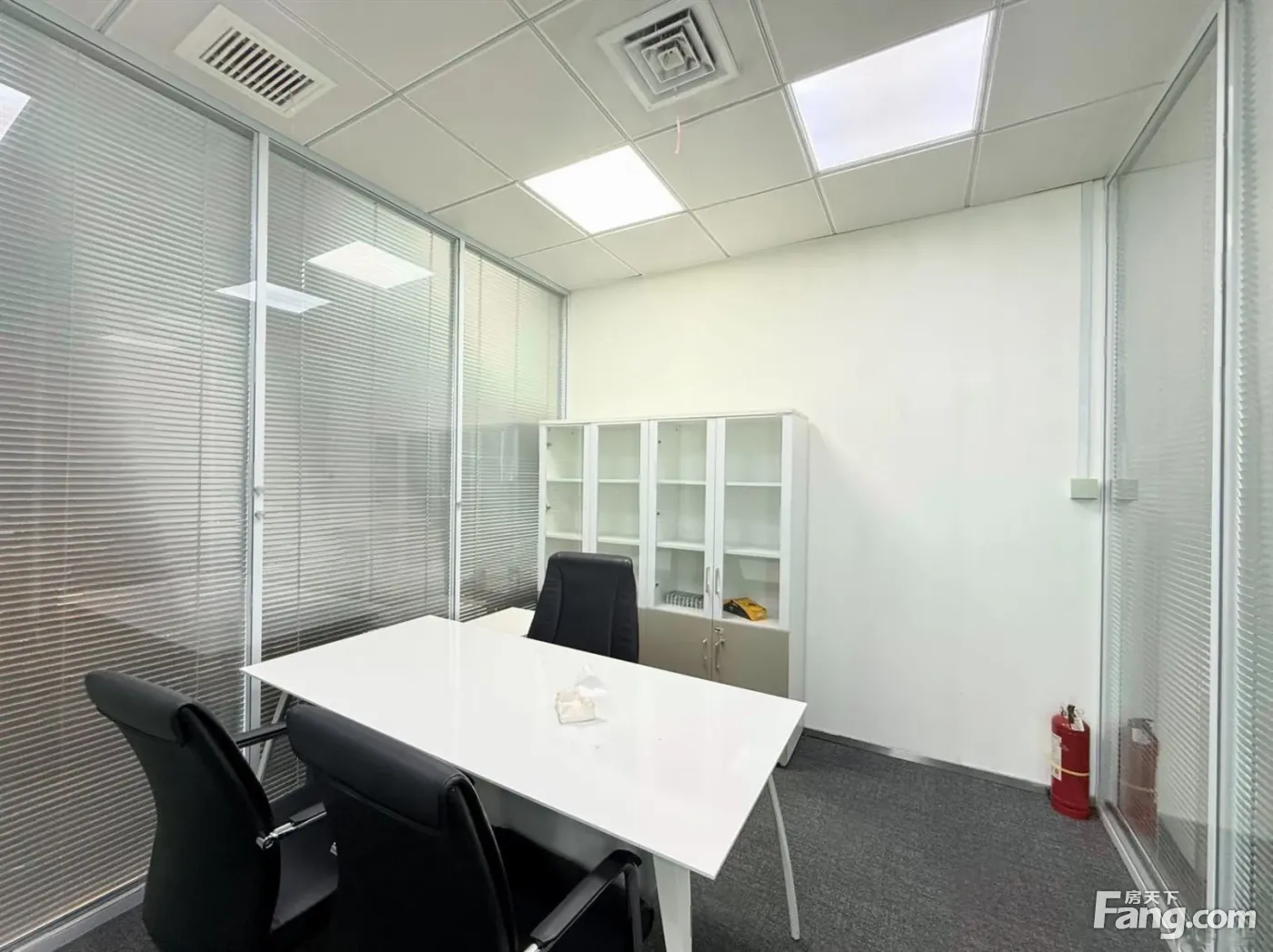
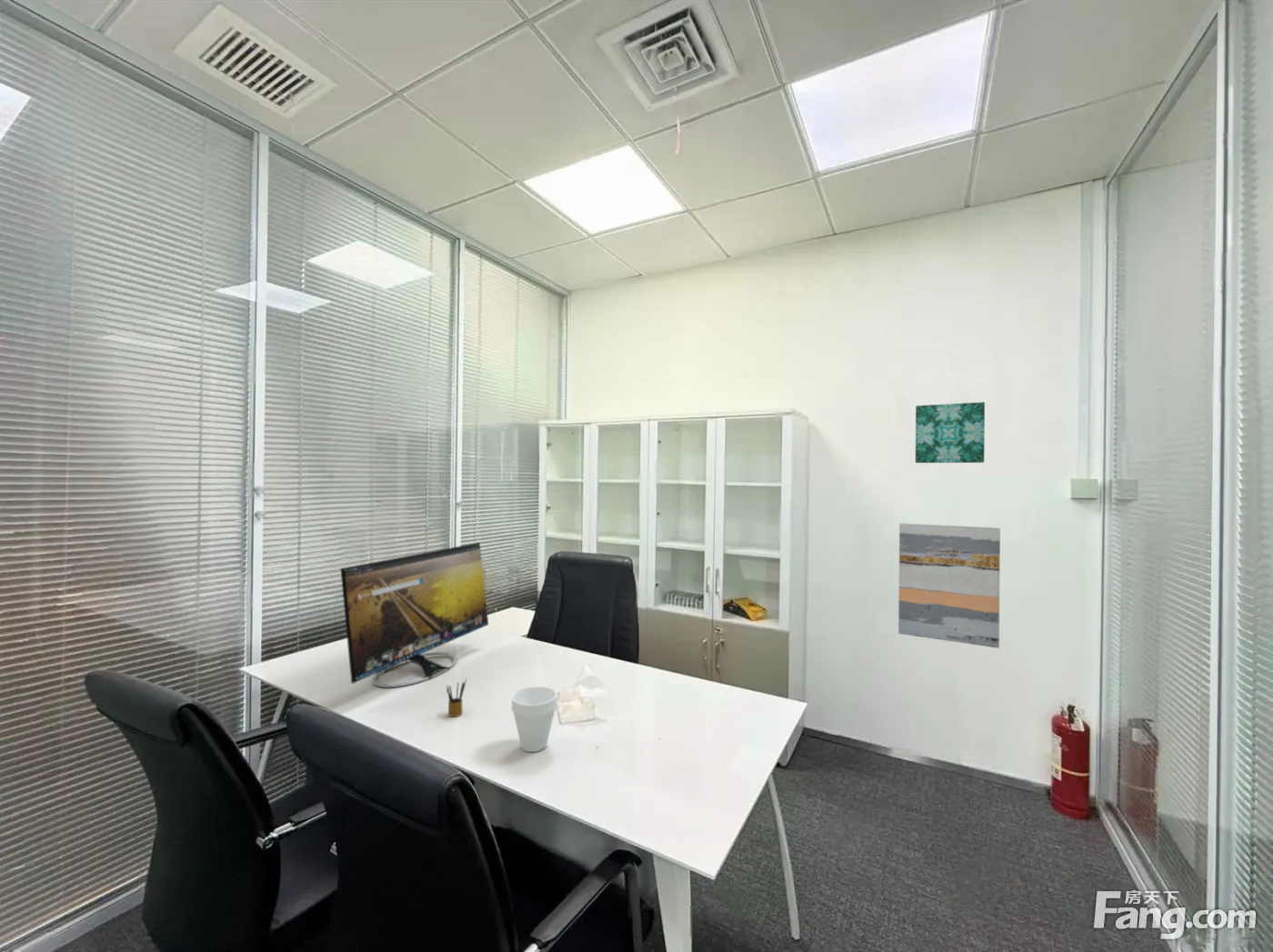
+ wall art [897,523,1001,649]
+ wall art [915,401,986,464]
+ computer monitor [339,542,489,688]
+ pencil box [446,678,467,717]
+ cup [510,686,558,753]
